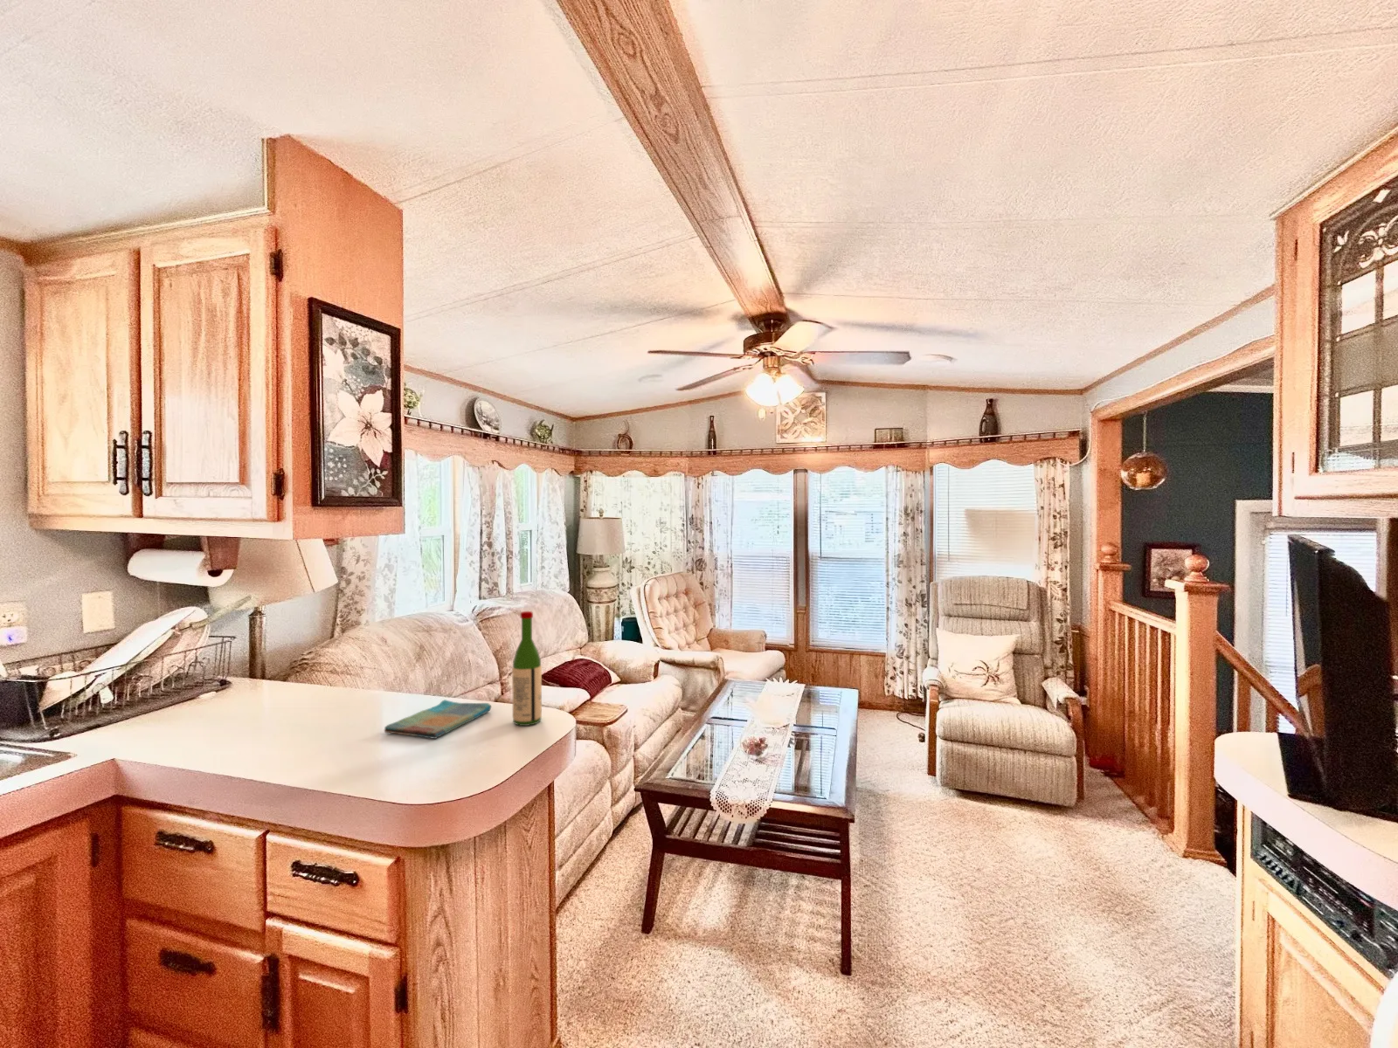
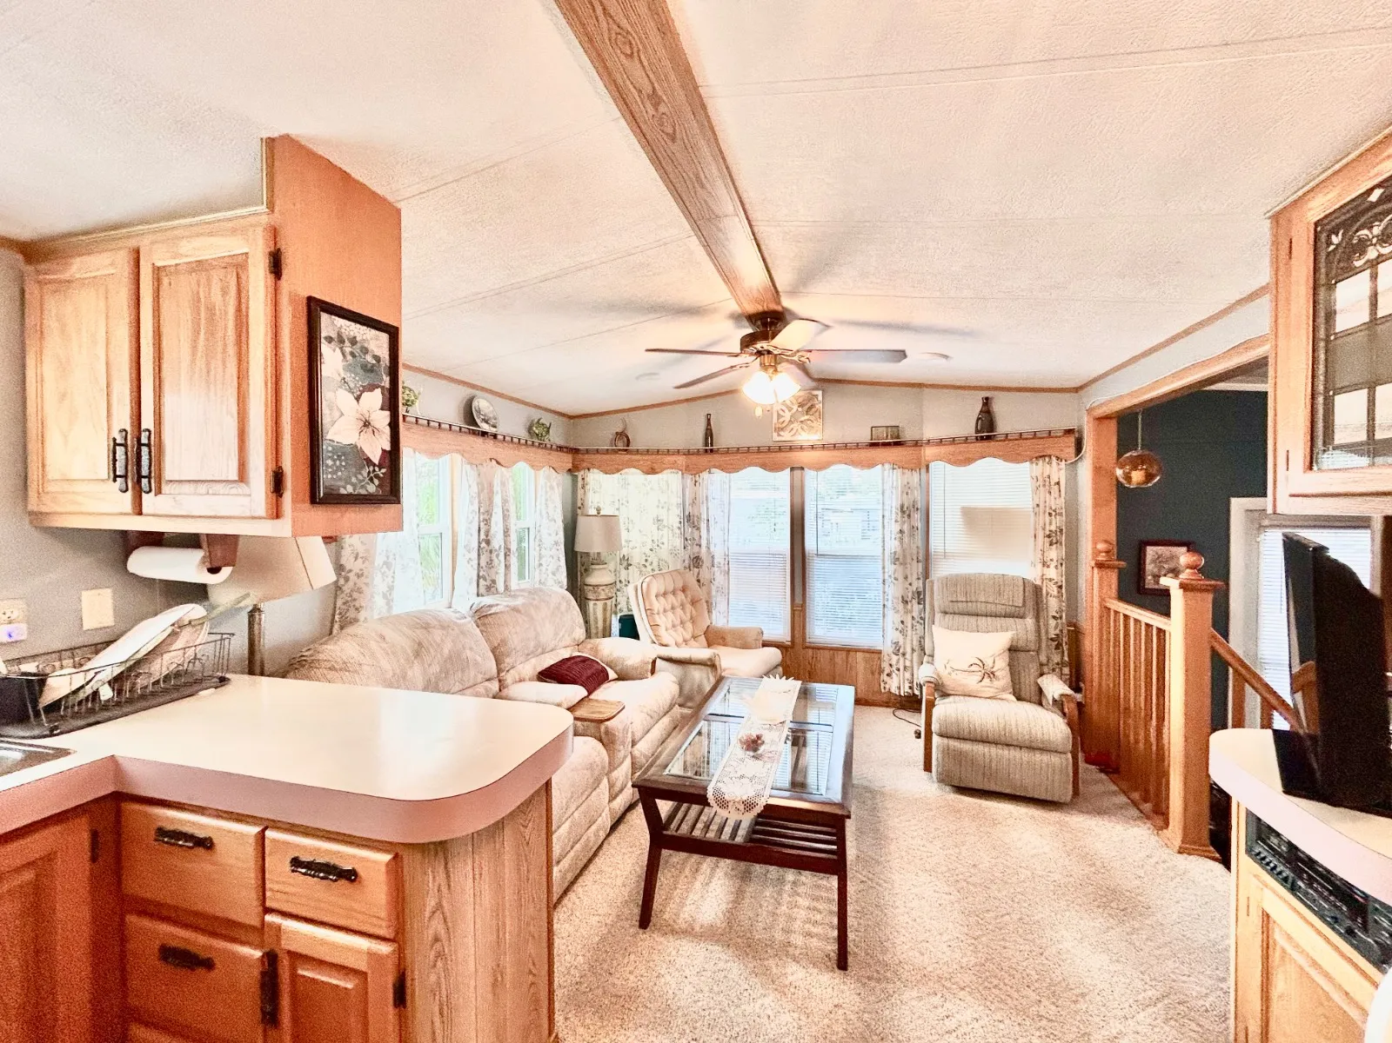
- dish towel [383,699,492,740]
- wine bottle [511,611,543,727]
